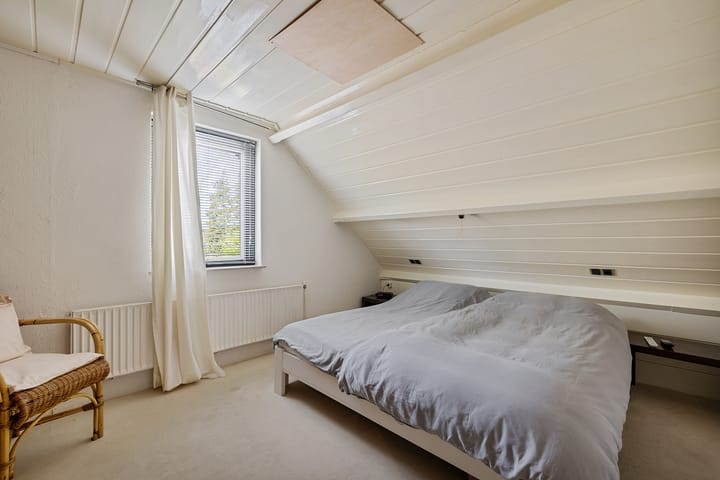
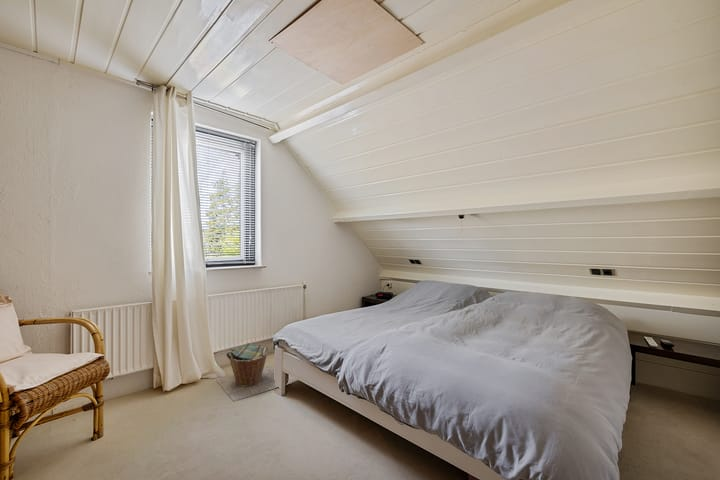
+ laundry basket [215,342,292,402]
